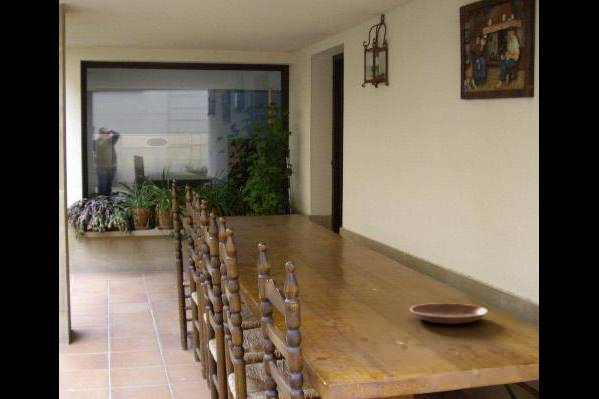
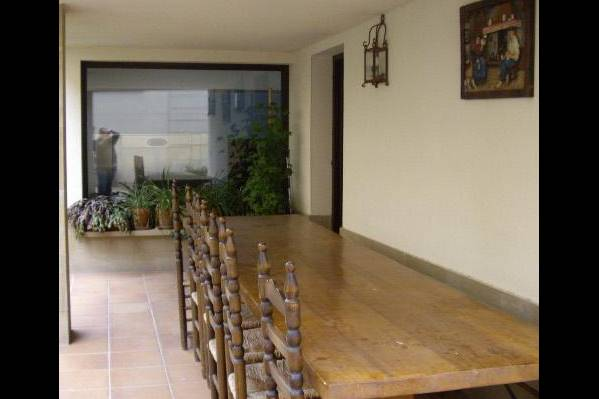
- bowl [409,302,489,325]
